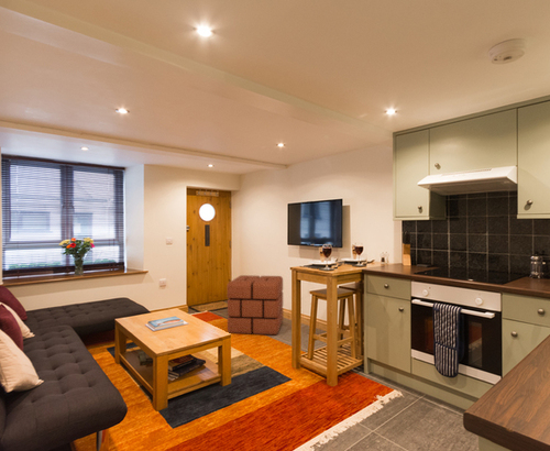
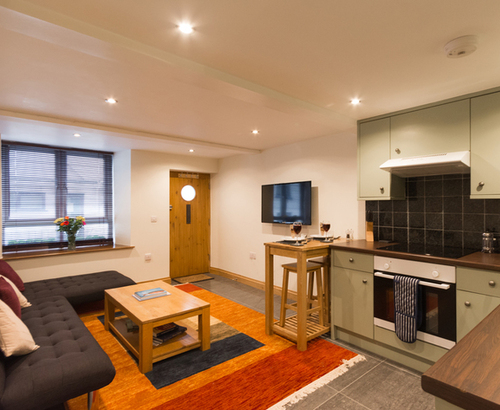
- pouf [227,274,284,336]
